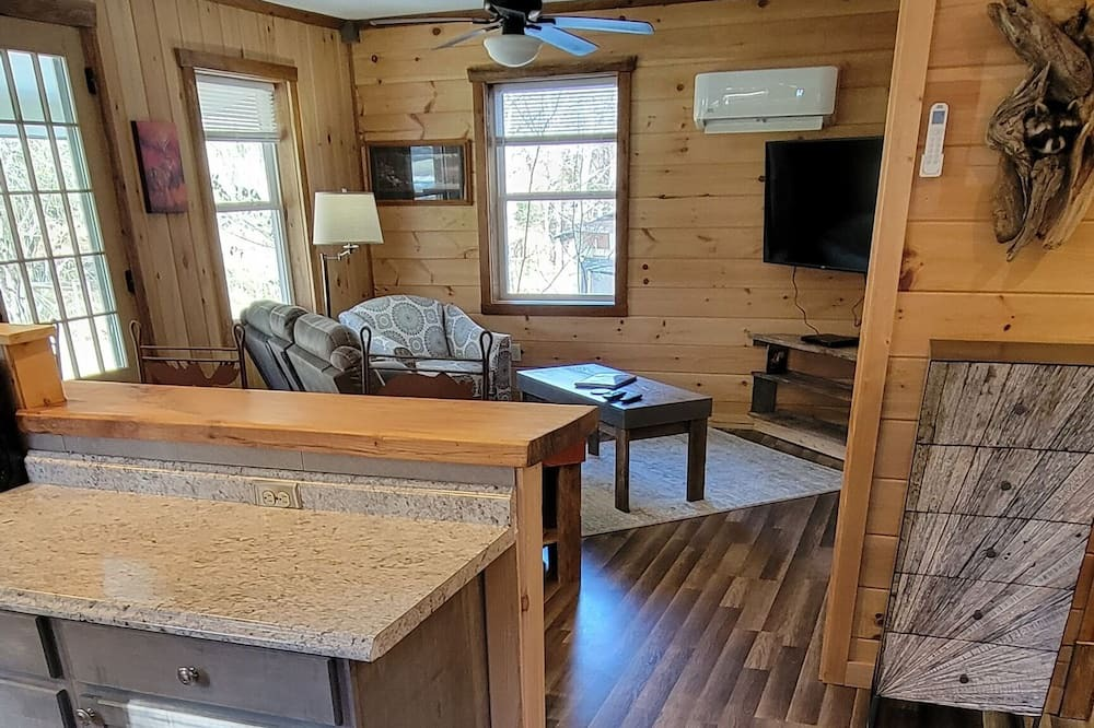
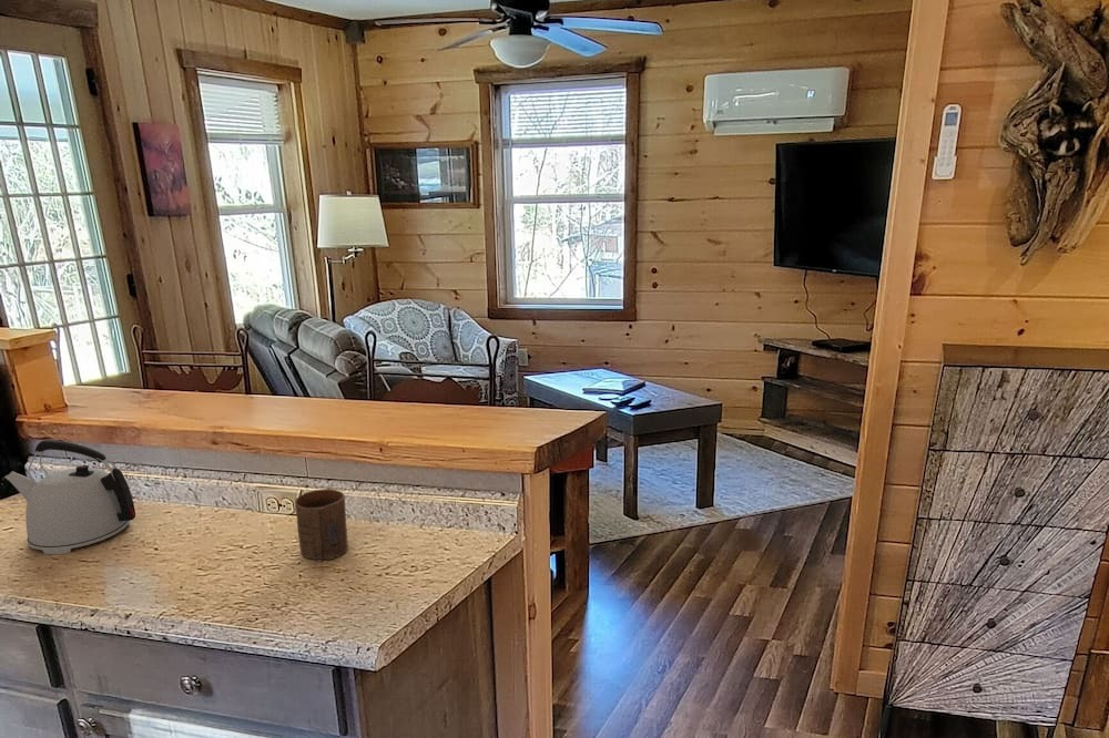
+ kettle [3,439,136,555]
+ cup [294,488,348,562]
